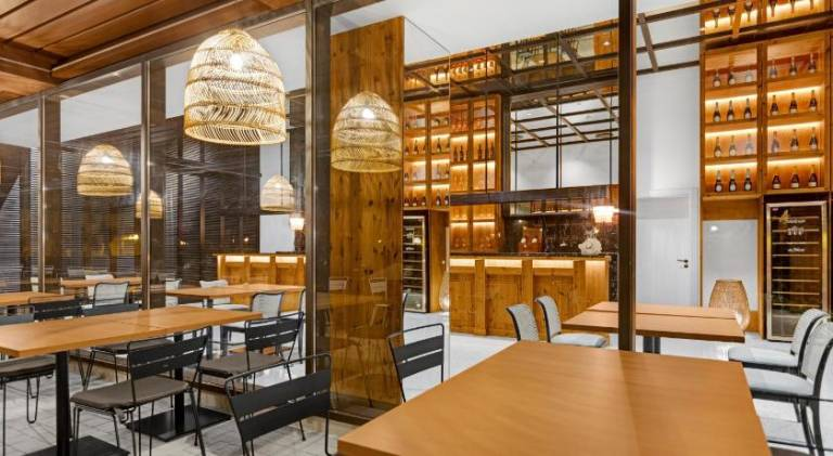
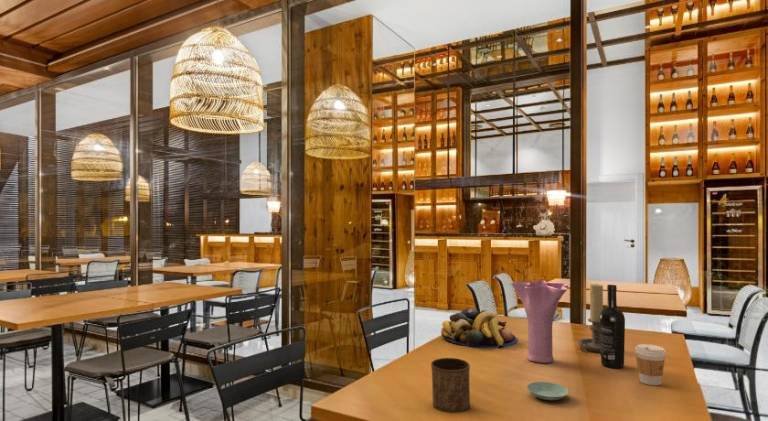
+ saucer [526,381,570,401]
+ coffee cup [634,343,667,386]
+ wine bottle [600,284,626,370]
+ candle holder [577,283,604,353]
+ vase [510,280,569,364]
+ cup [430,357,471,414]
+ fruit bowl [440,307,518,349]
